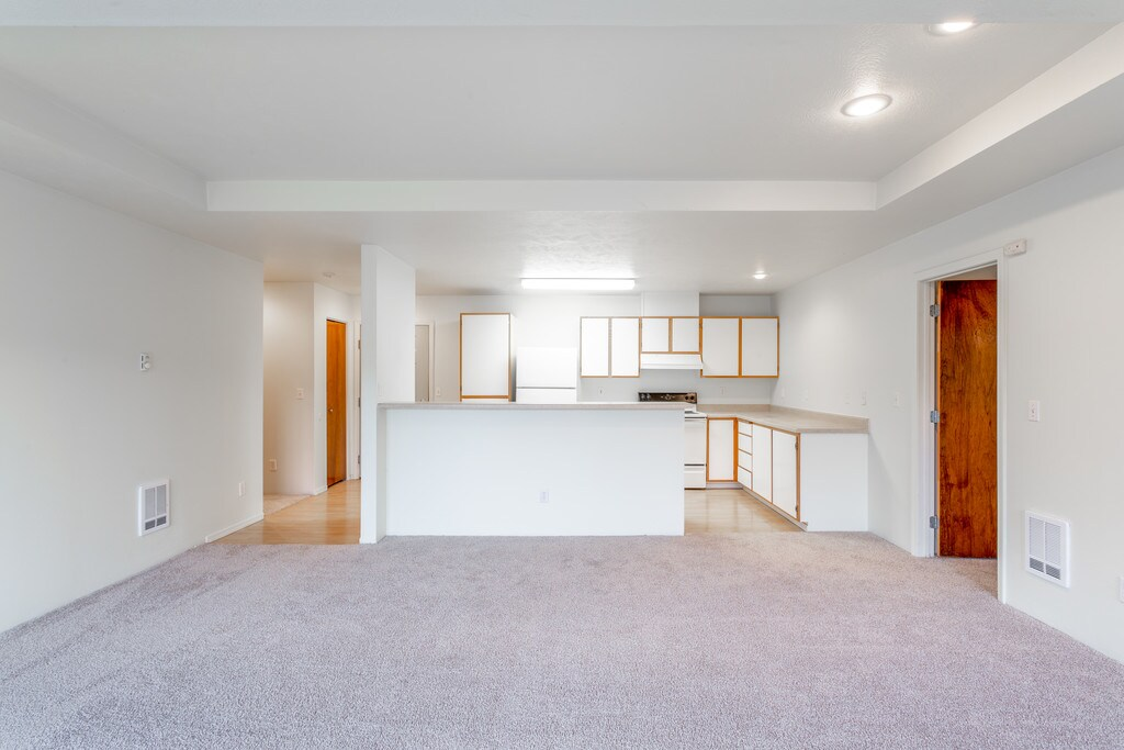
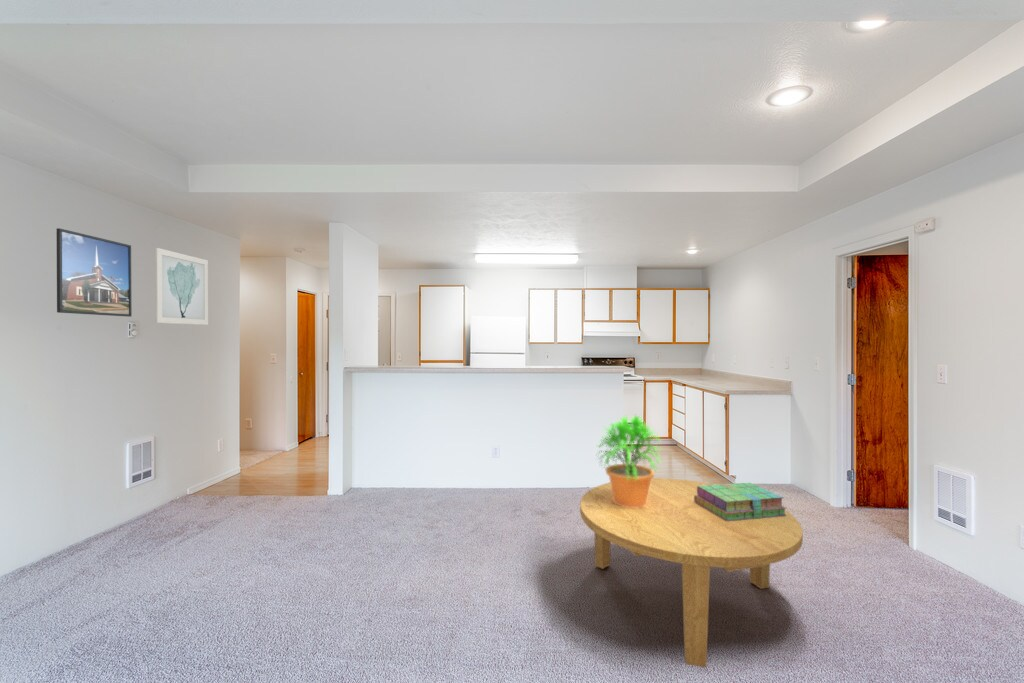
+ coffee table [579,477,804,668]
+ stack of books [694,482,787,521]
+ wall art [154,247,209,326]
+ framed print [55,227,133,318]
+ potted plant [596,414,665,507]
